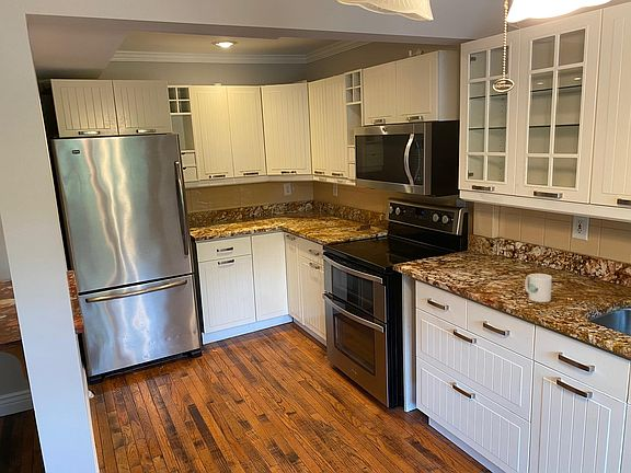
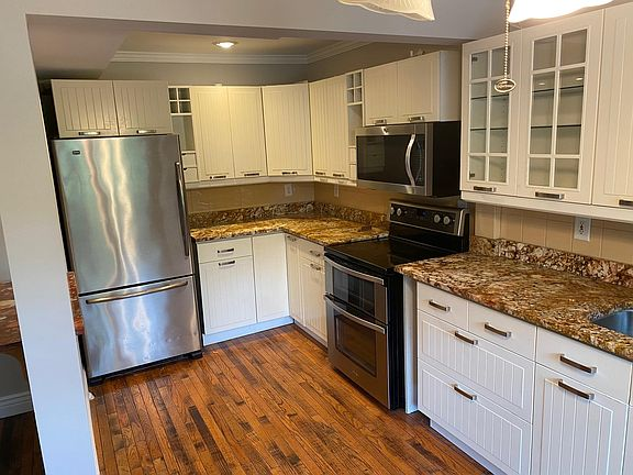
- mug [524,273,553,303]
